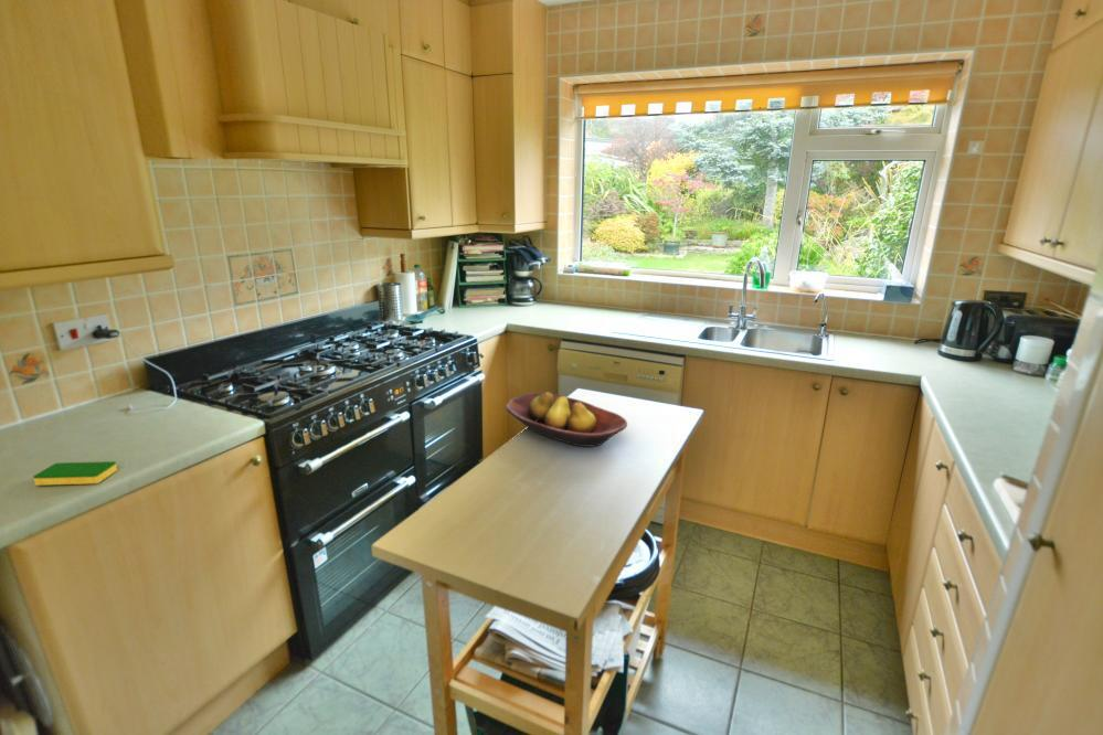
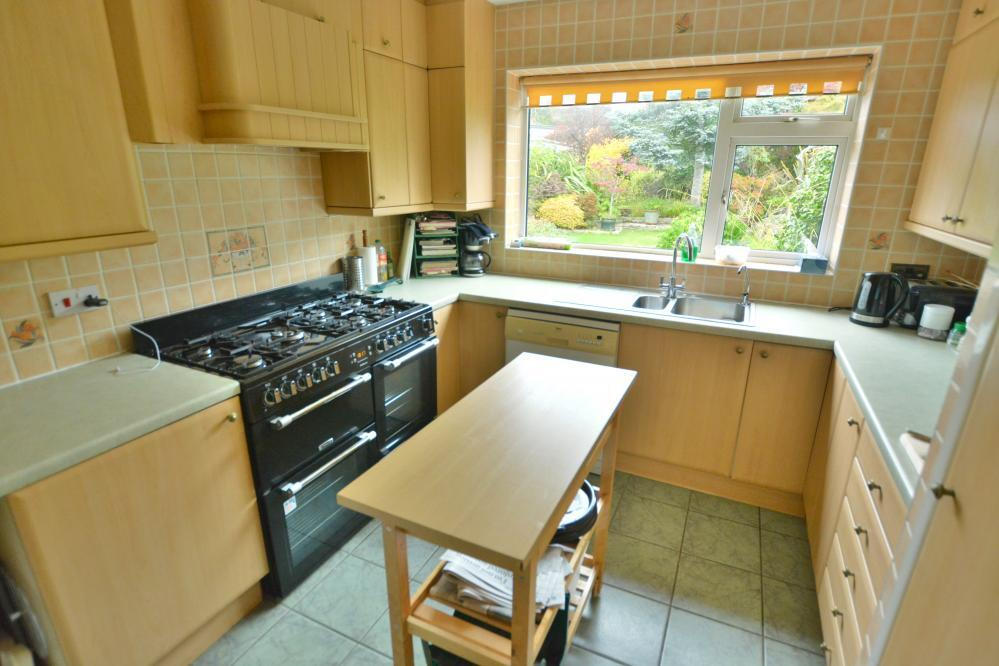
- fruit bowl [505,391,628,448]
- dish sponge [32,460,118,487]
